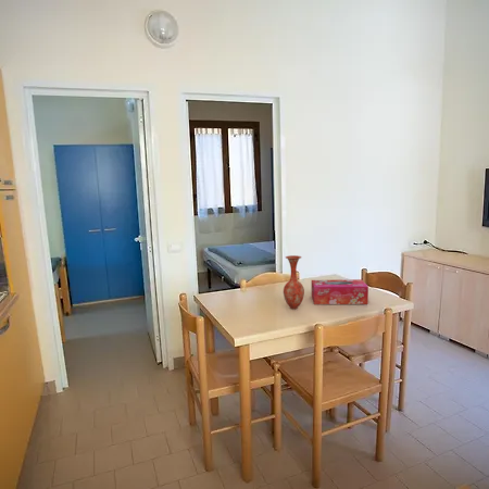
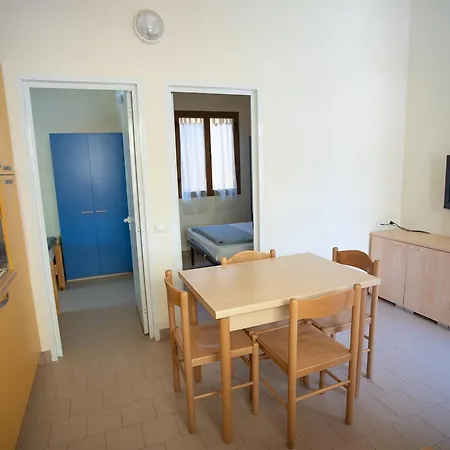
- vase [283,254,305,310]
- tissue box [311,278,369,305]
